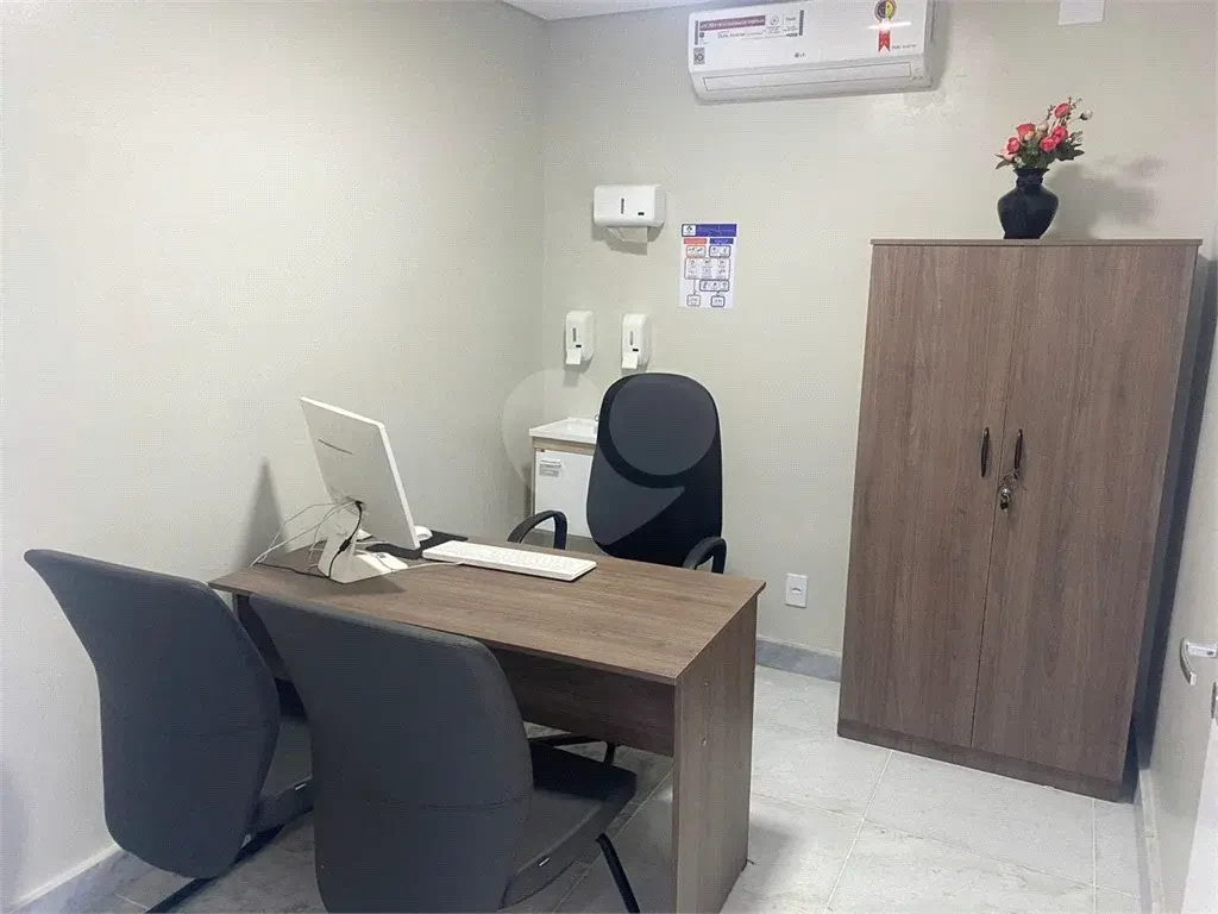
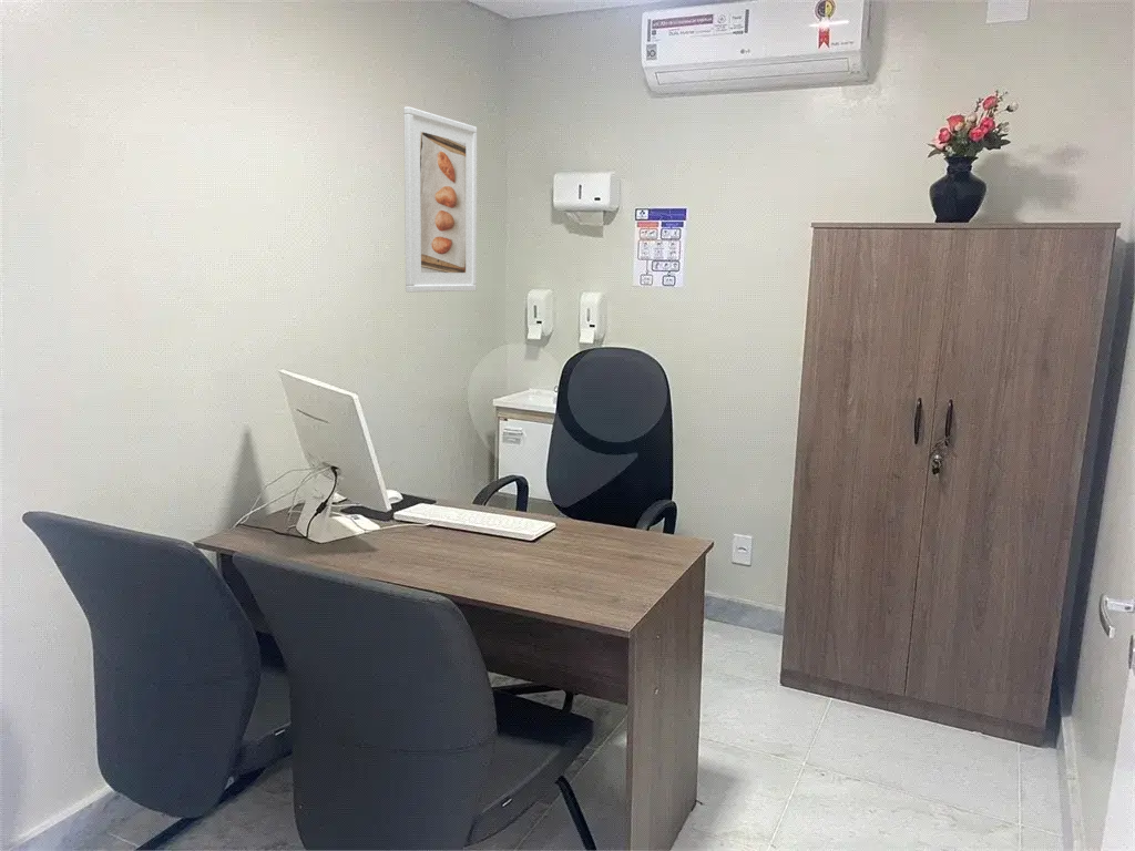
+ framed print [402,105,478,294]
